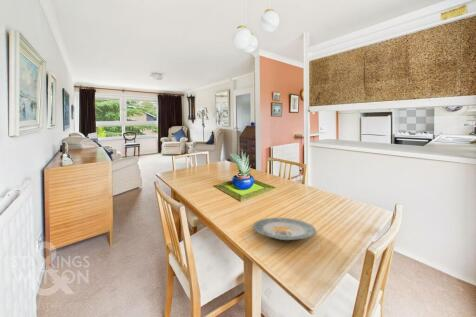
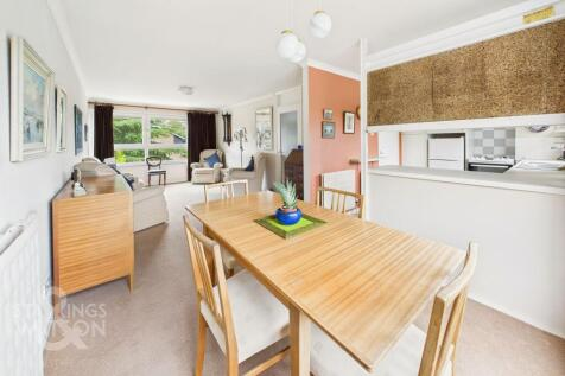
- plate [252,217,317,241]
